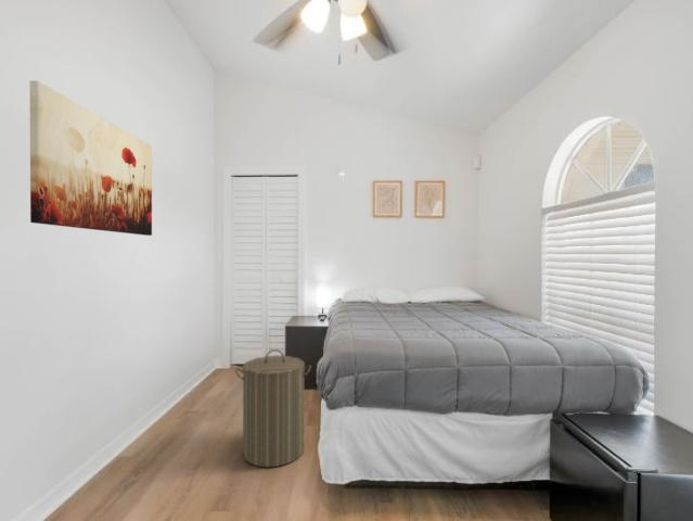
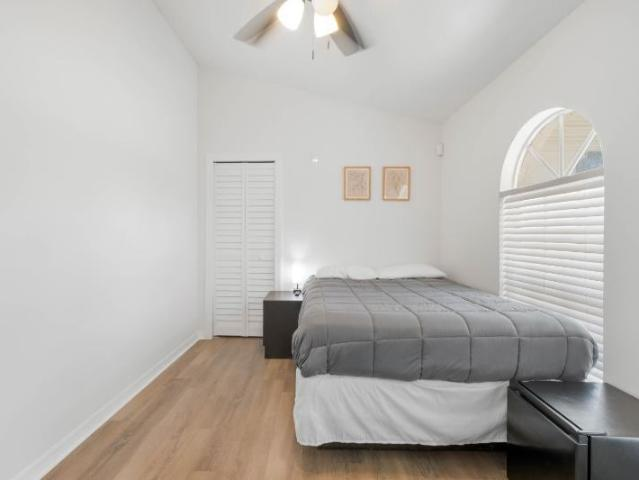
- wall art [29,79,153,237]
- laundry hamper [234,348,312,468]
